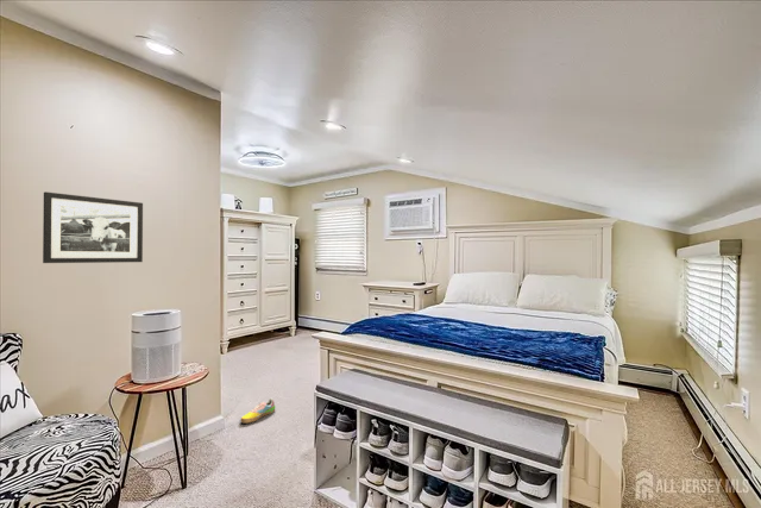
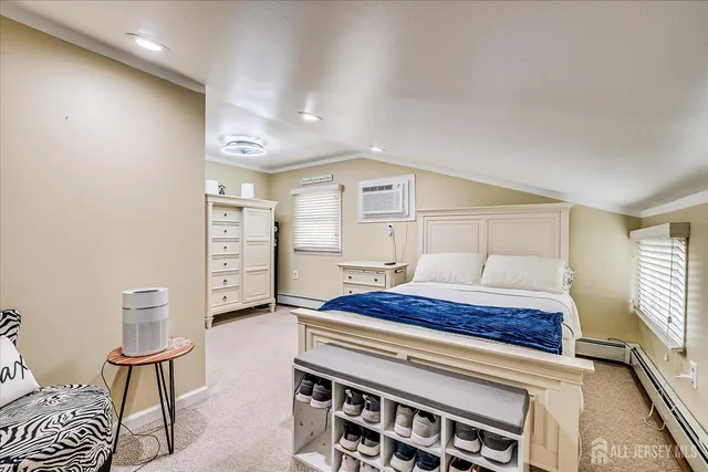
- shoe [239,397,276,424]
- picture frame [42,190,144,264]
